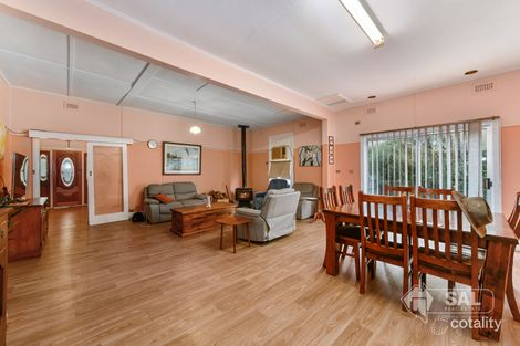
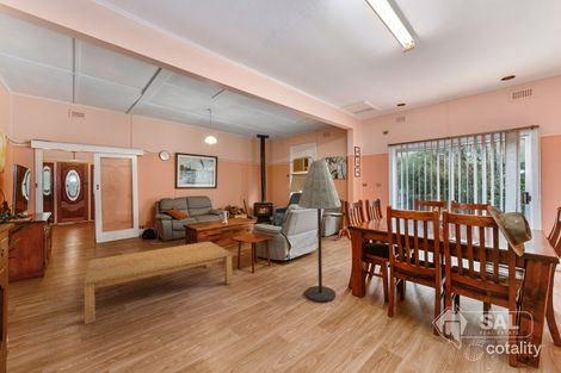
+ coffee table [82,241,233,325]
+ floor lamp [297,160,343,304]
